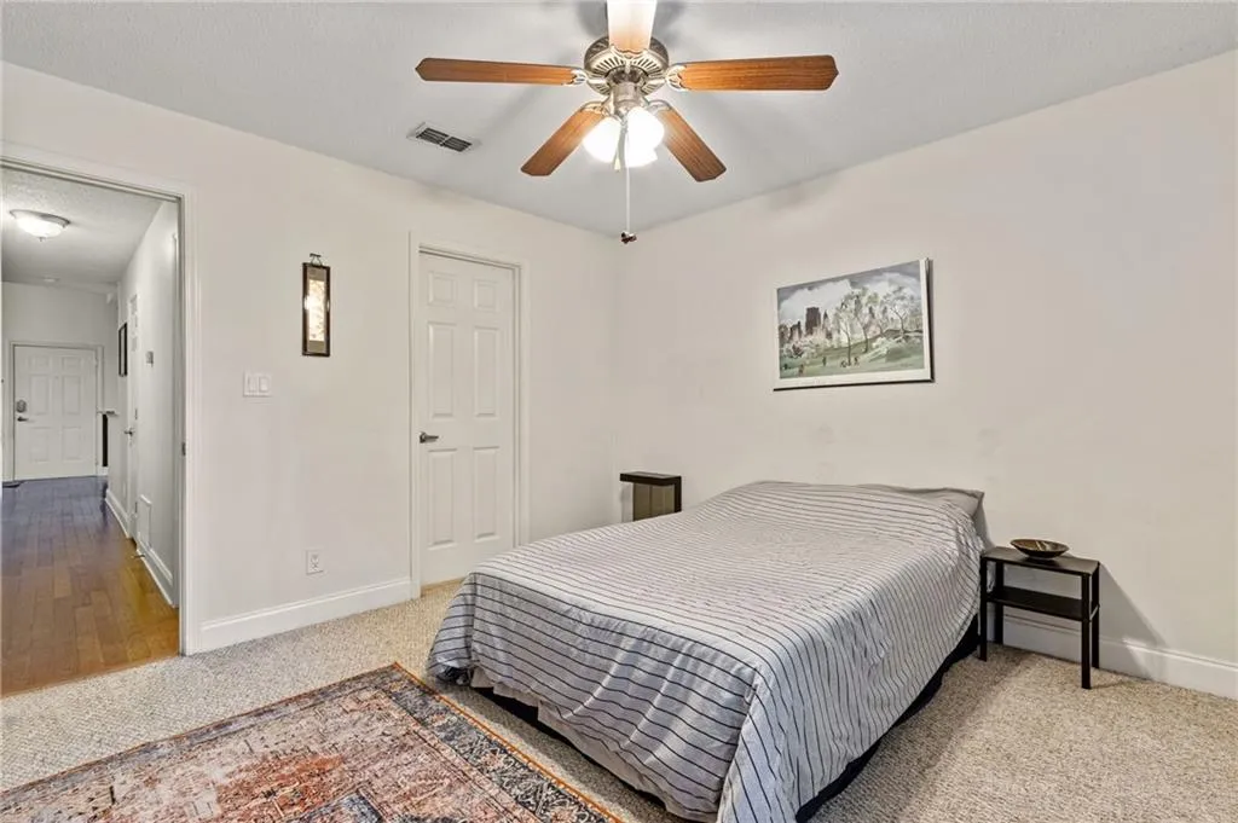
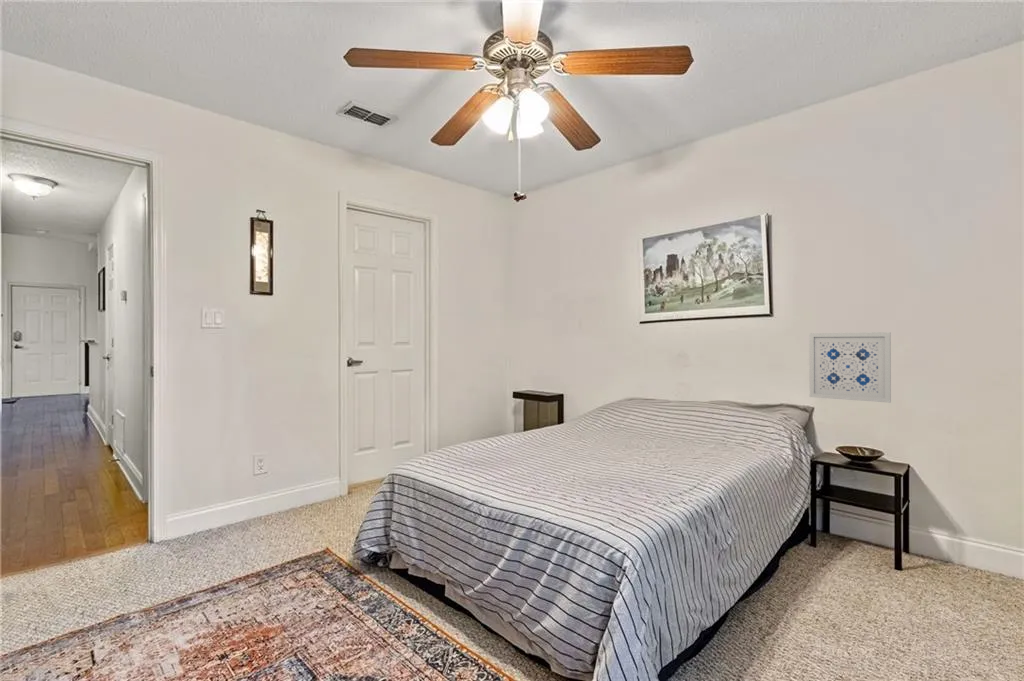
+ wall art [808,331,892,404]
